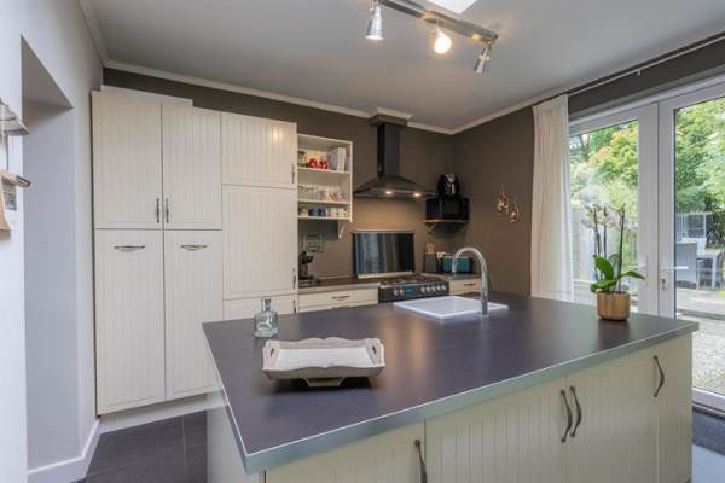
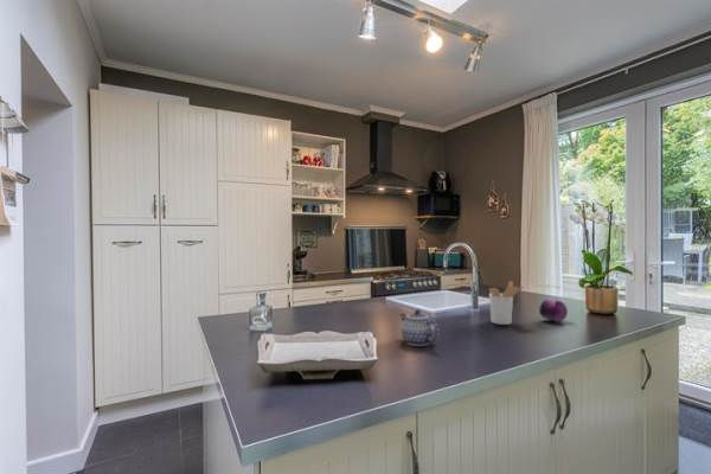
+ fruit [538,297,569,322]
+ utensil holder [488,280,524,326]
+ teapot [398,308,440,347]
